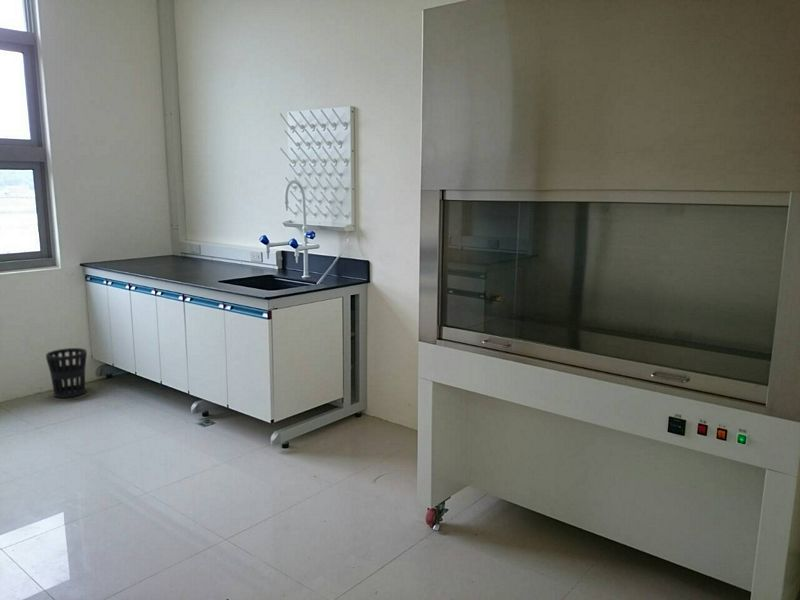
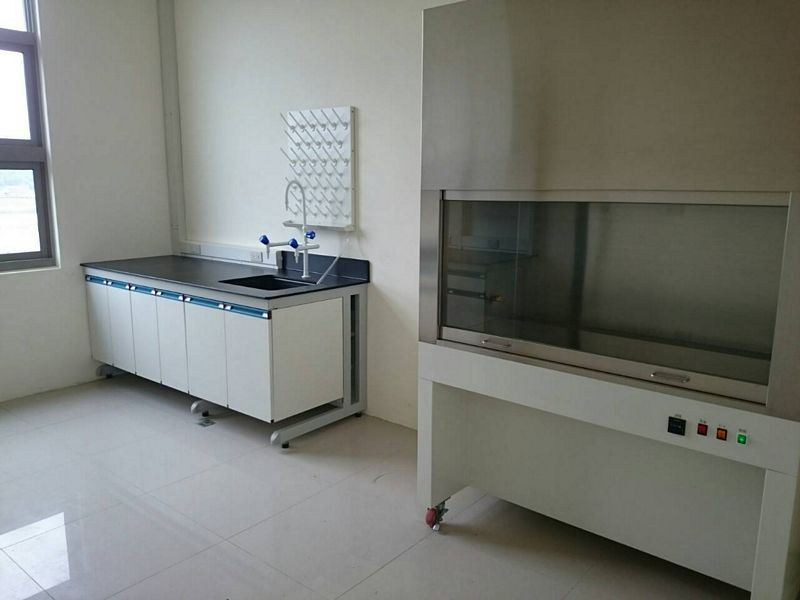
- wastebasket [45,347,88,399]
